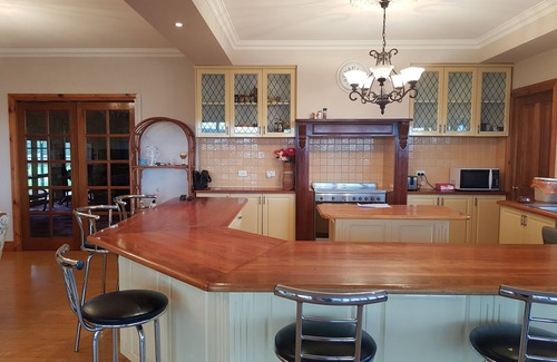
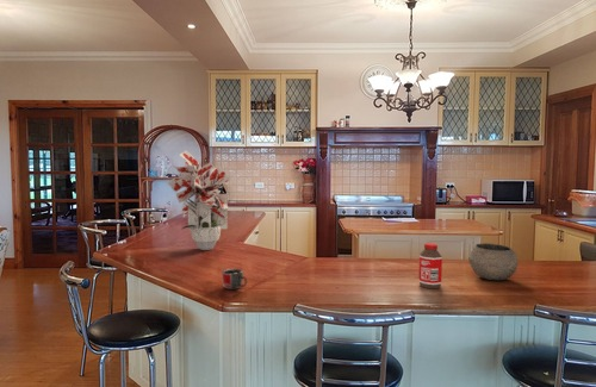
+ mug [221,268,248,291]
+ bottle [417,243,443,289]
+ bouquet [167,149,232,251]
+ bowl [467,242,519,281]
